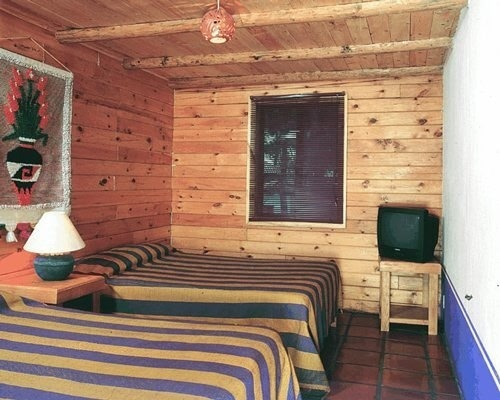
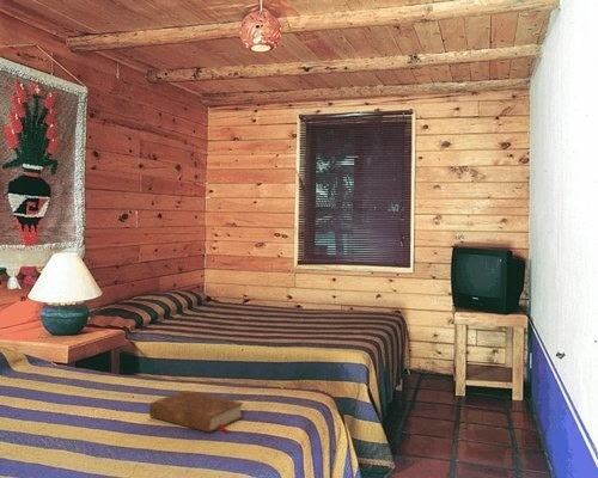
+ book [148,390,245,434]
